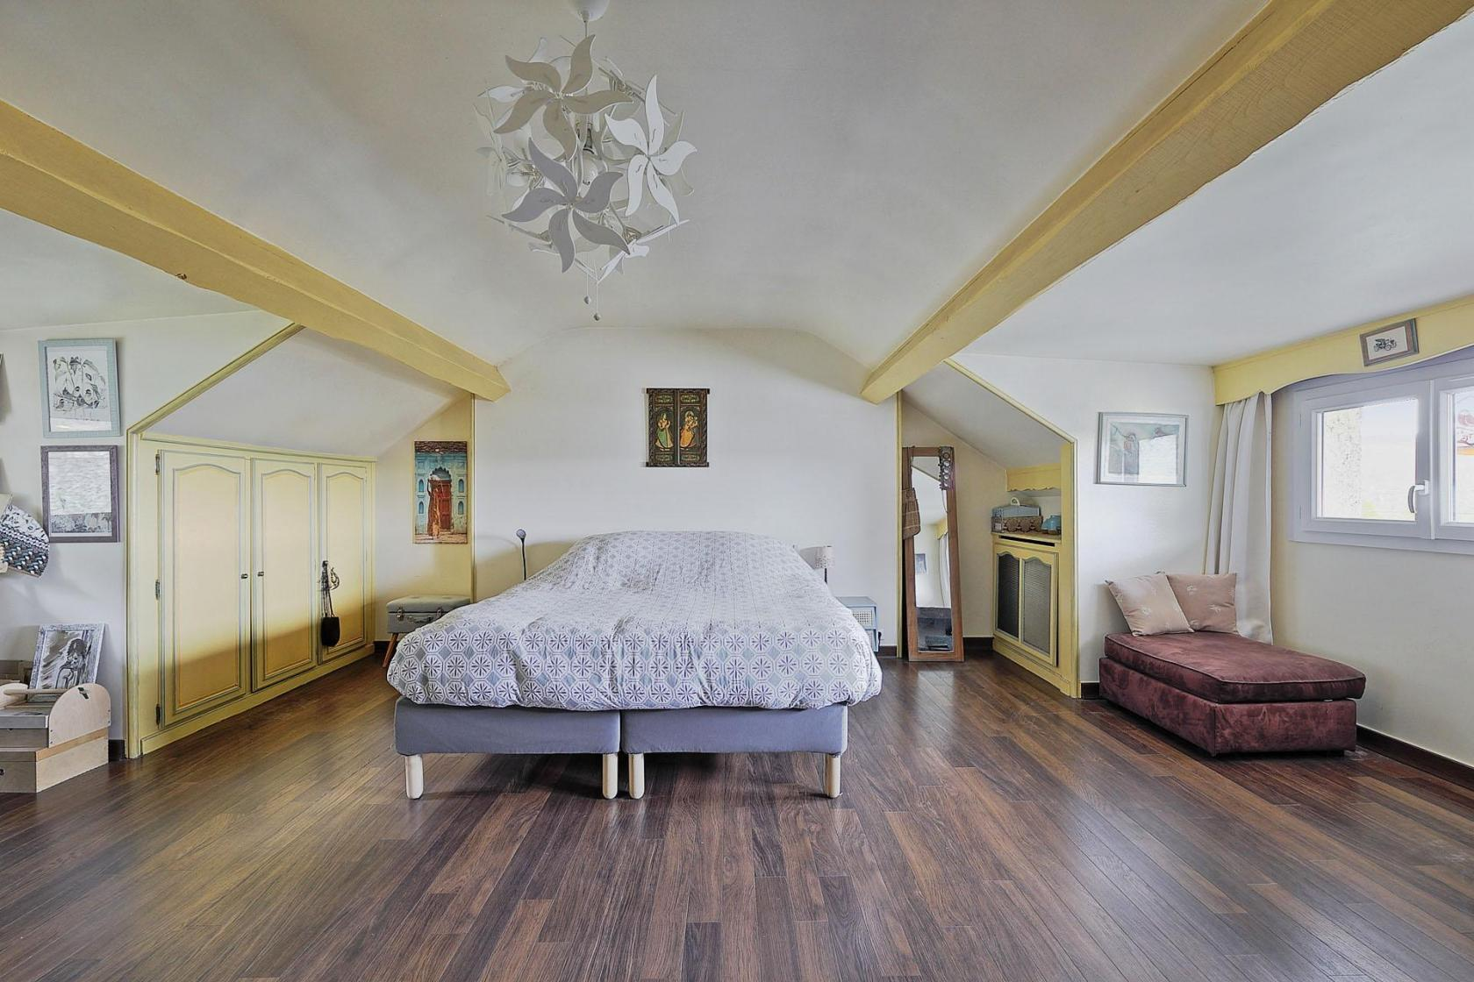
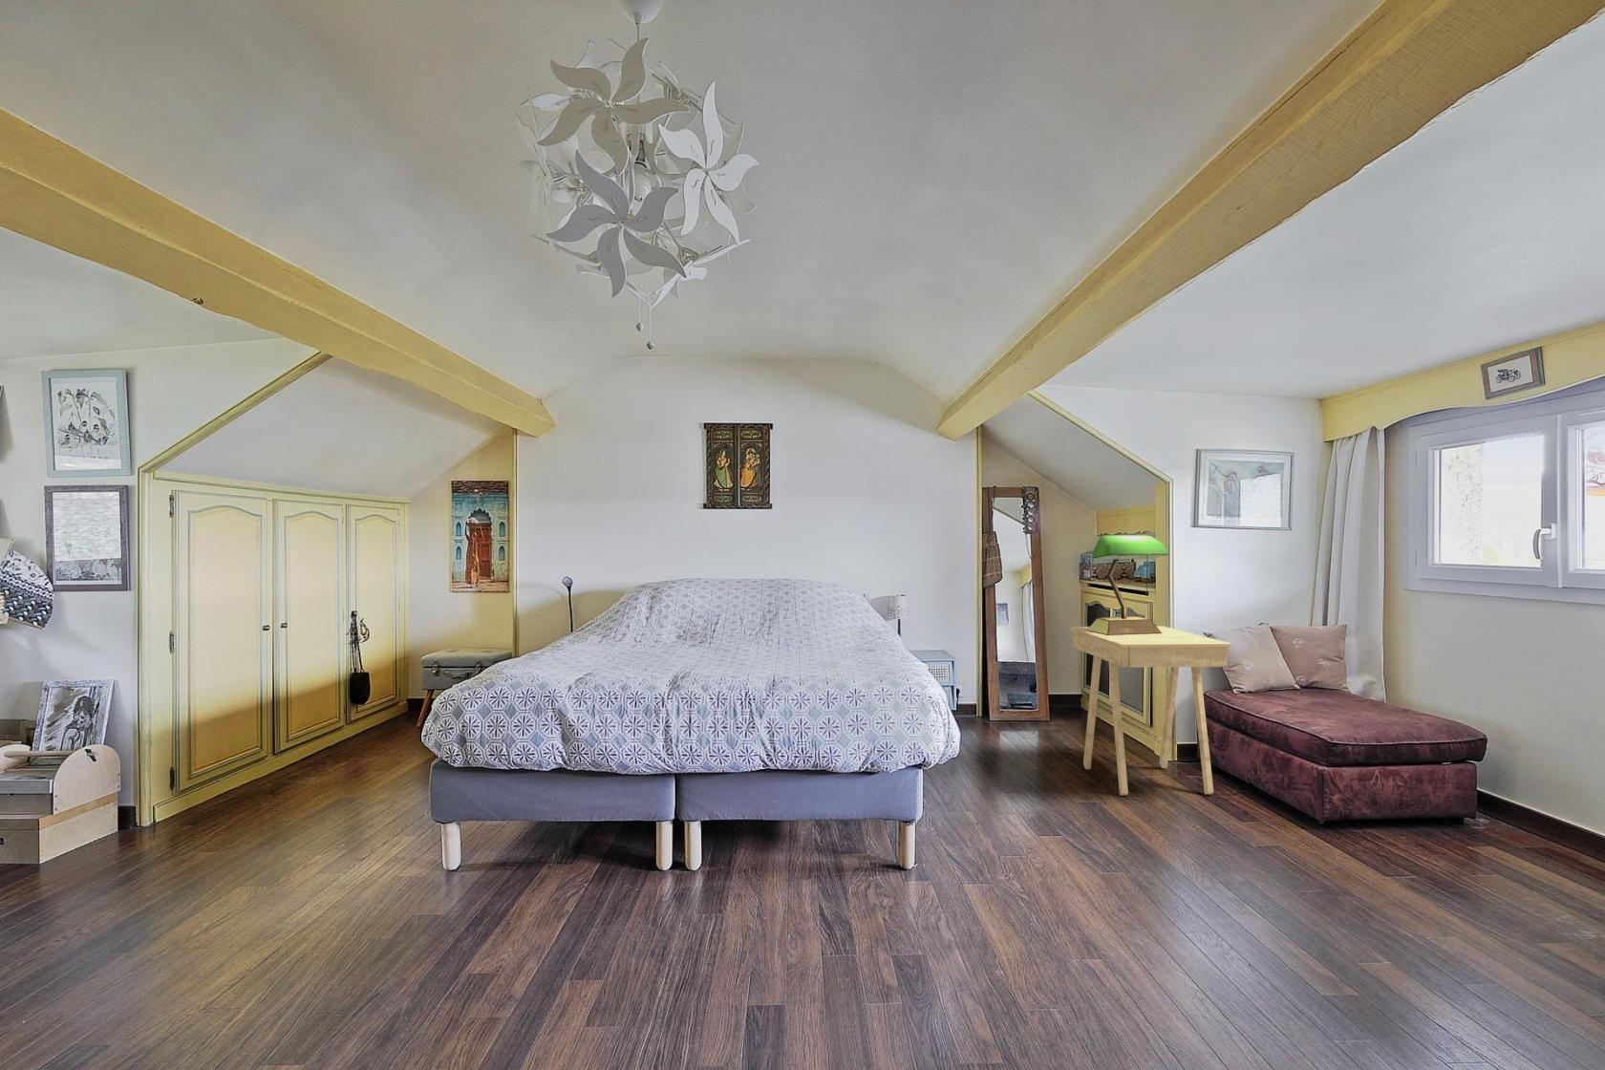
+ table lamp [1087,535,1170,635]
+ side table [1068,626,1232,797]
